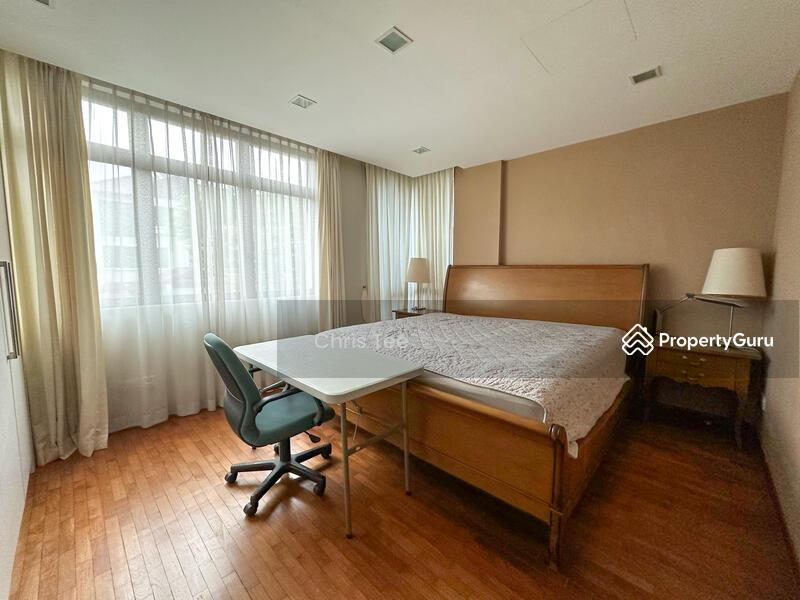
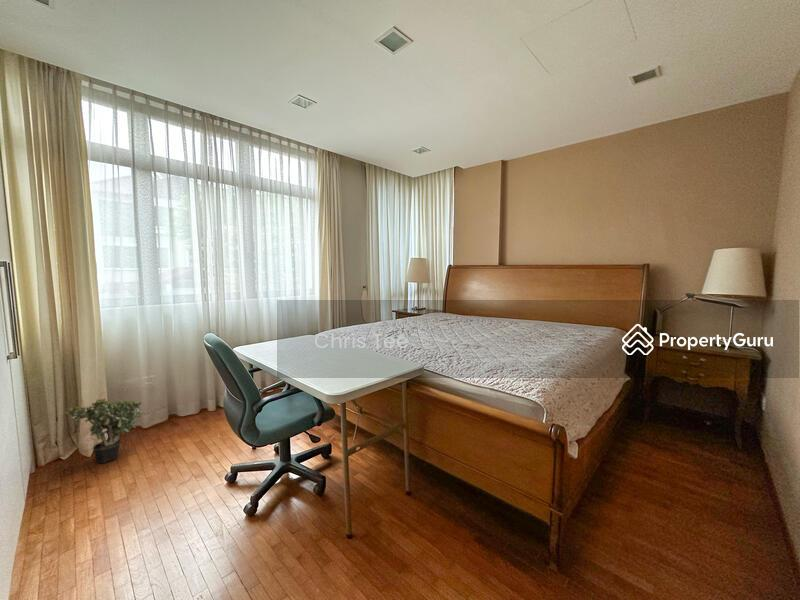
+ potted plant [64,397,143,464]
